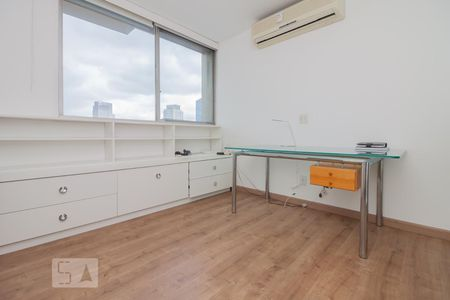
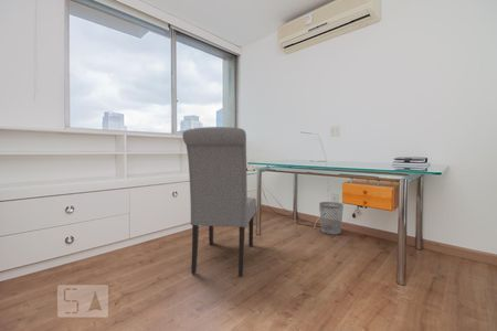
+ wastebasket [318,201,345,236]
+ chair [182,126,257,277]
